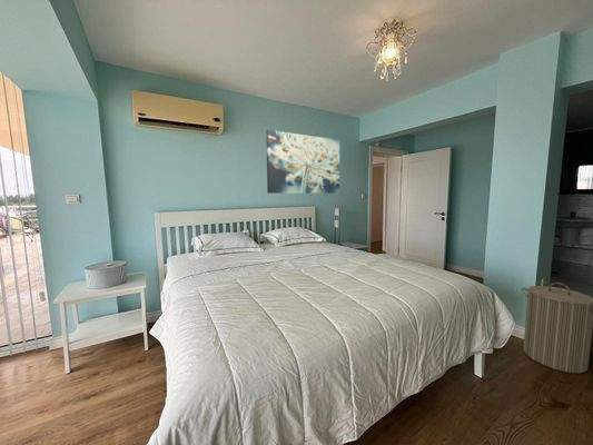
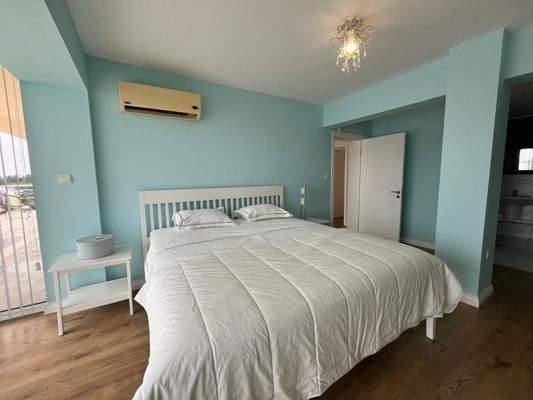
- wall art [265,129,340,195]
- laundry hamper [521,281,593,374]
